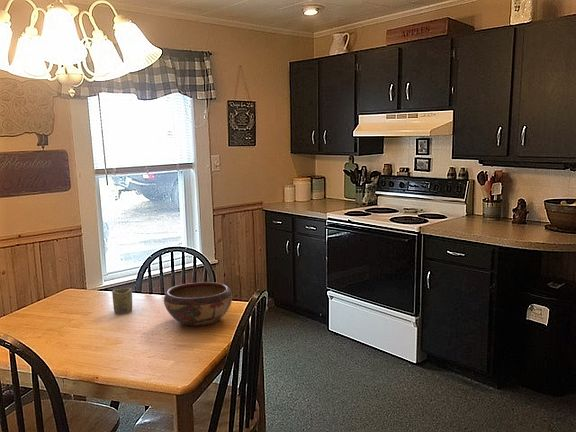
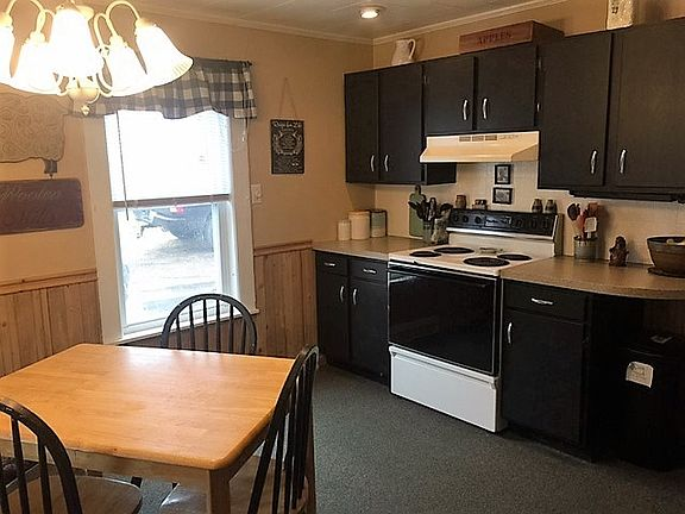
- cup [111,287,133,314]
- decorative bowl [163,281,233,327]
